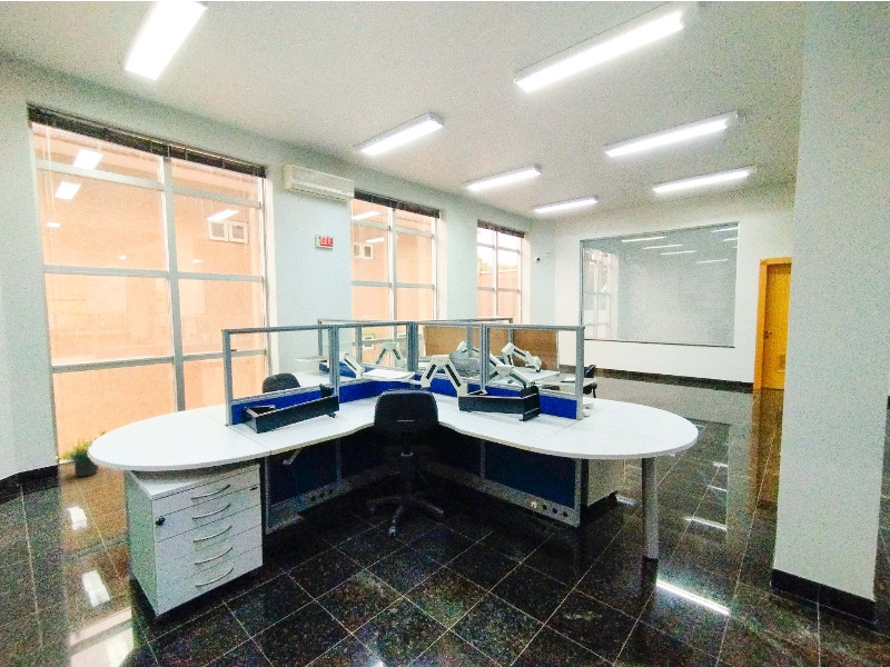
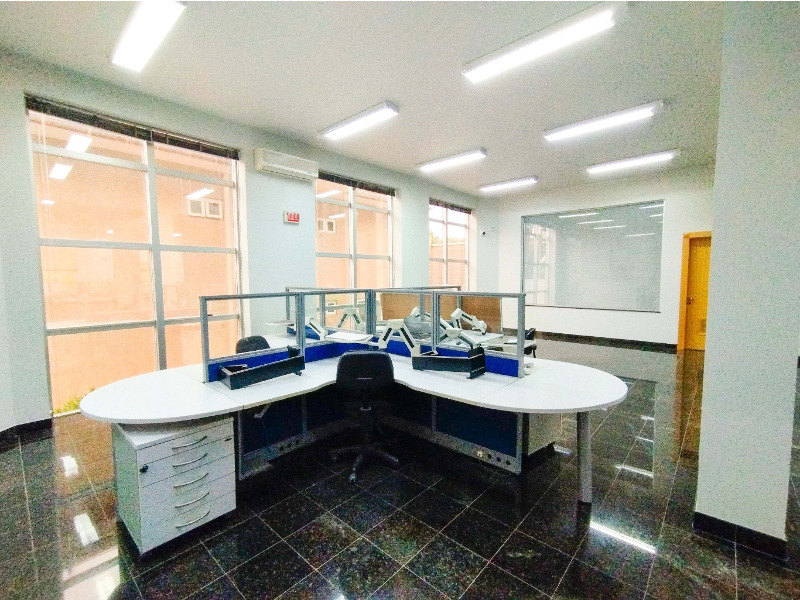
- potted plant [60,436,100,478]
